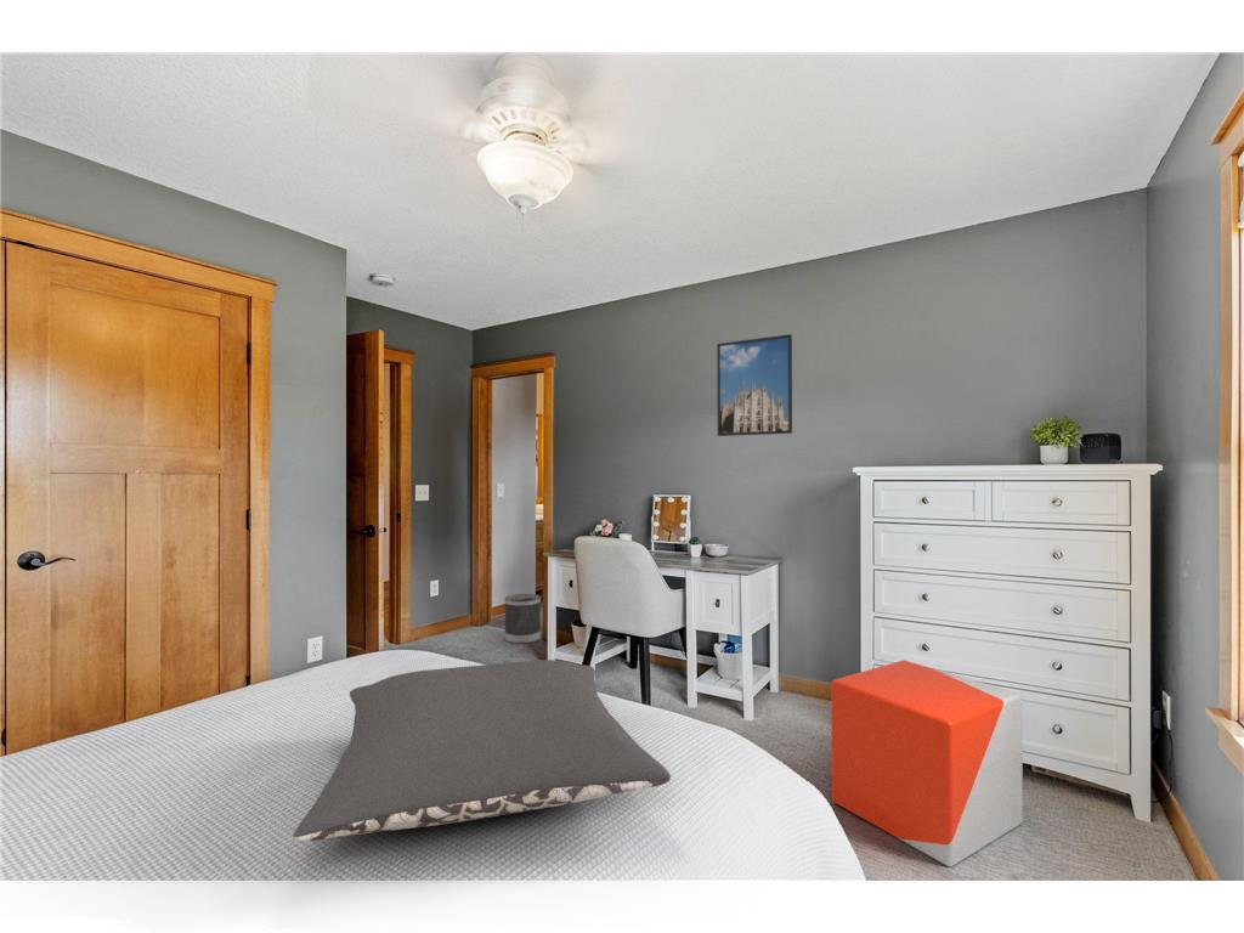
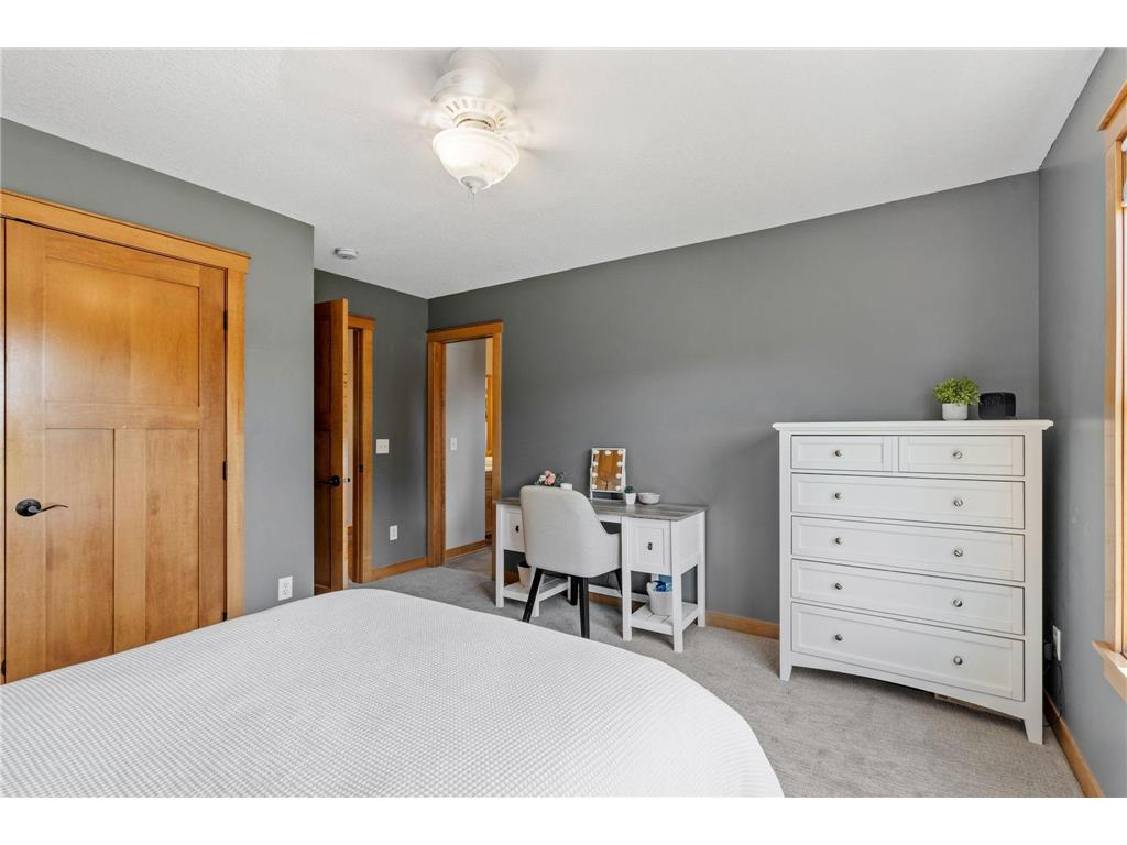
- wastebasket [503,593,542,645]
- pillow [292,658,672,842]
- stool [830,660,1024,869]
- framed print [716,333,793,437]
